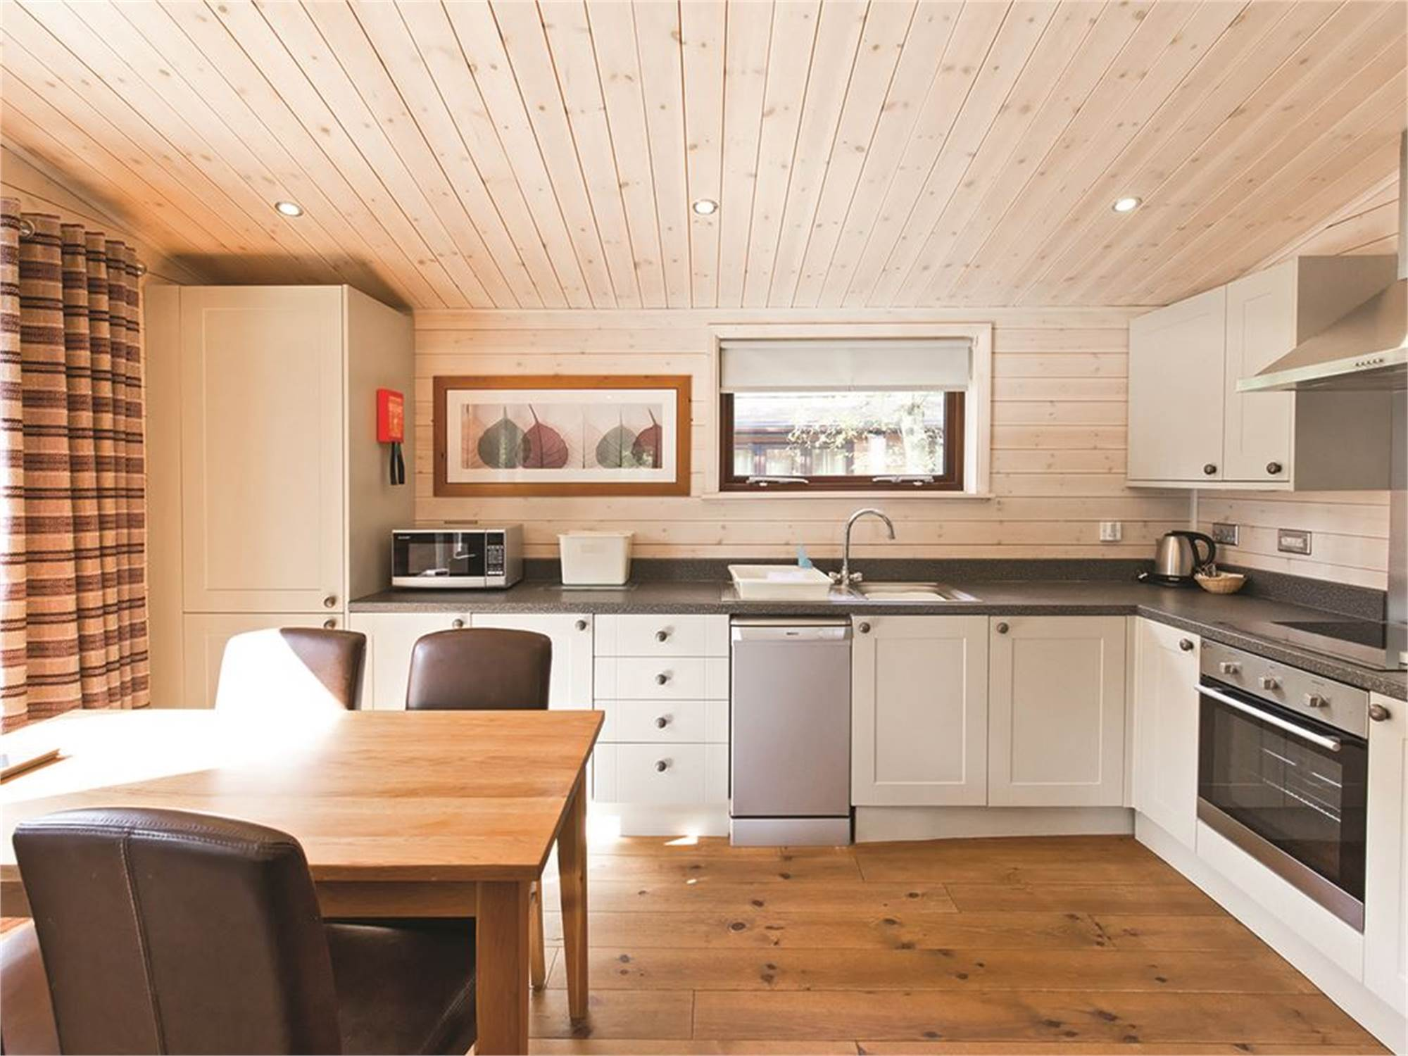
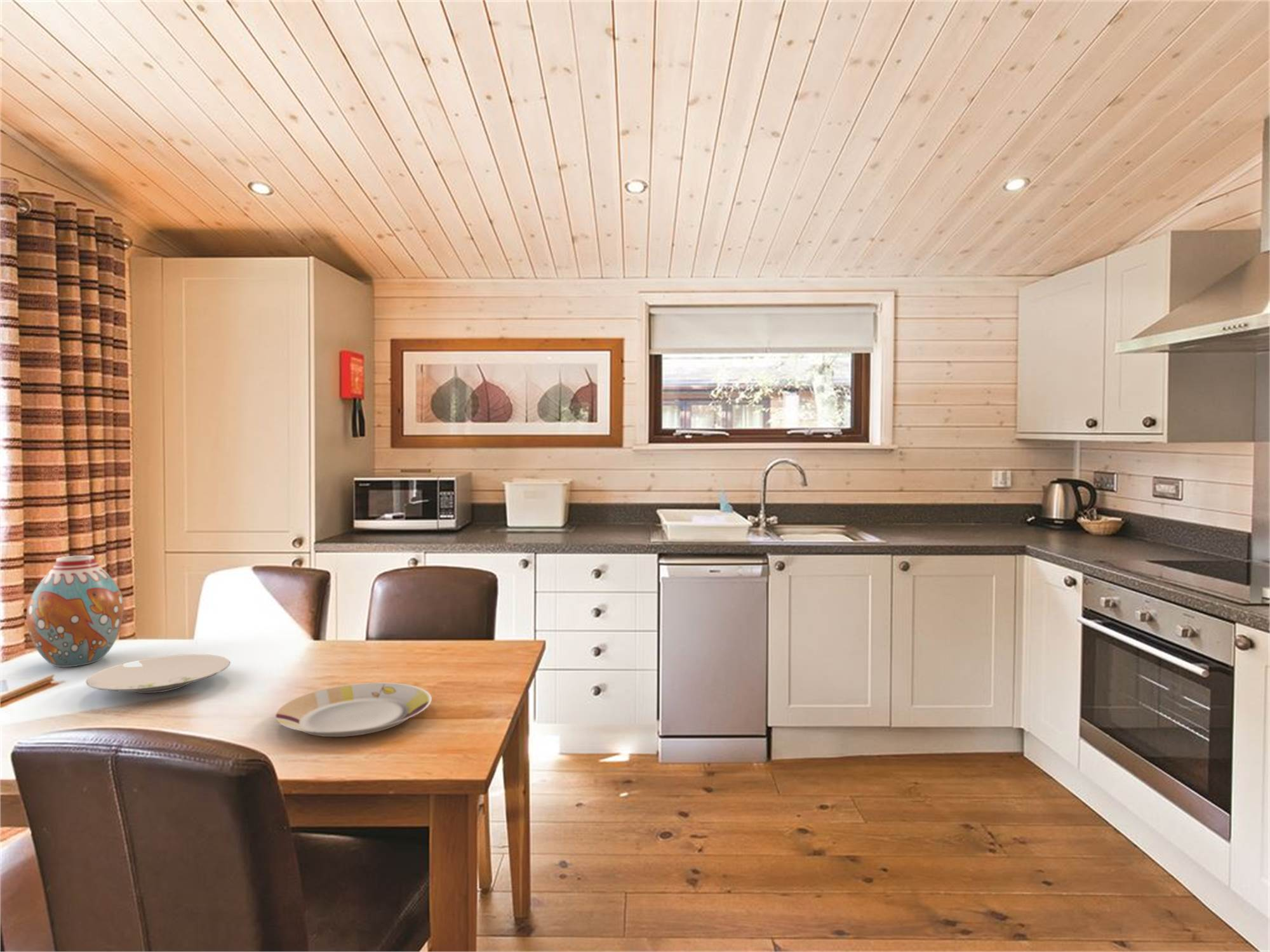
+ vase [26,555,124,668]
+ plate [86,654,231,694]
+ plate [275,682,432,737]
